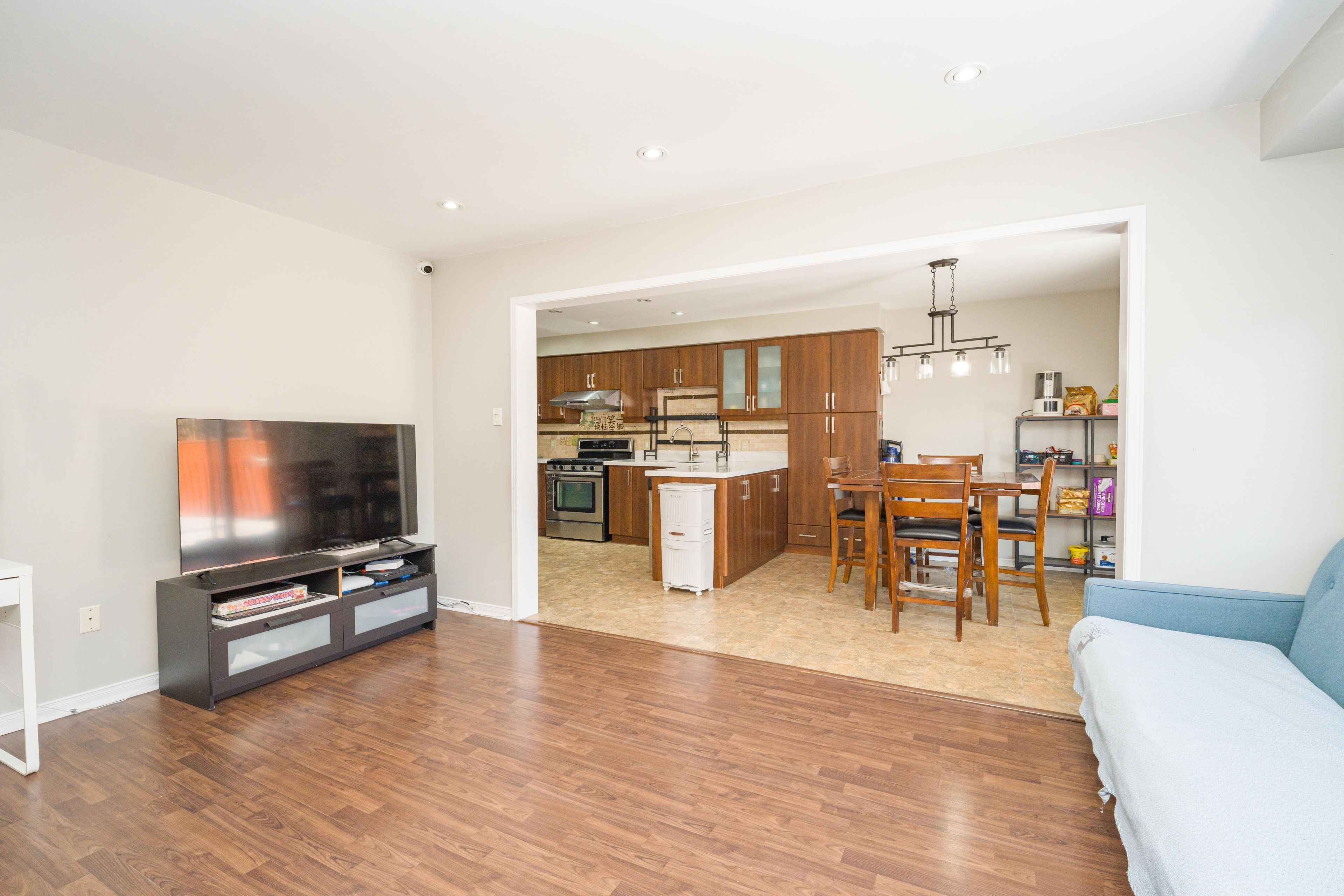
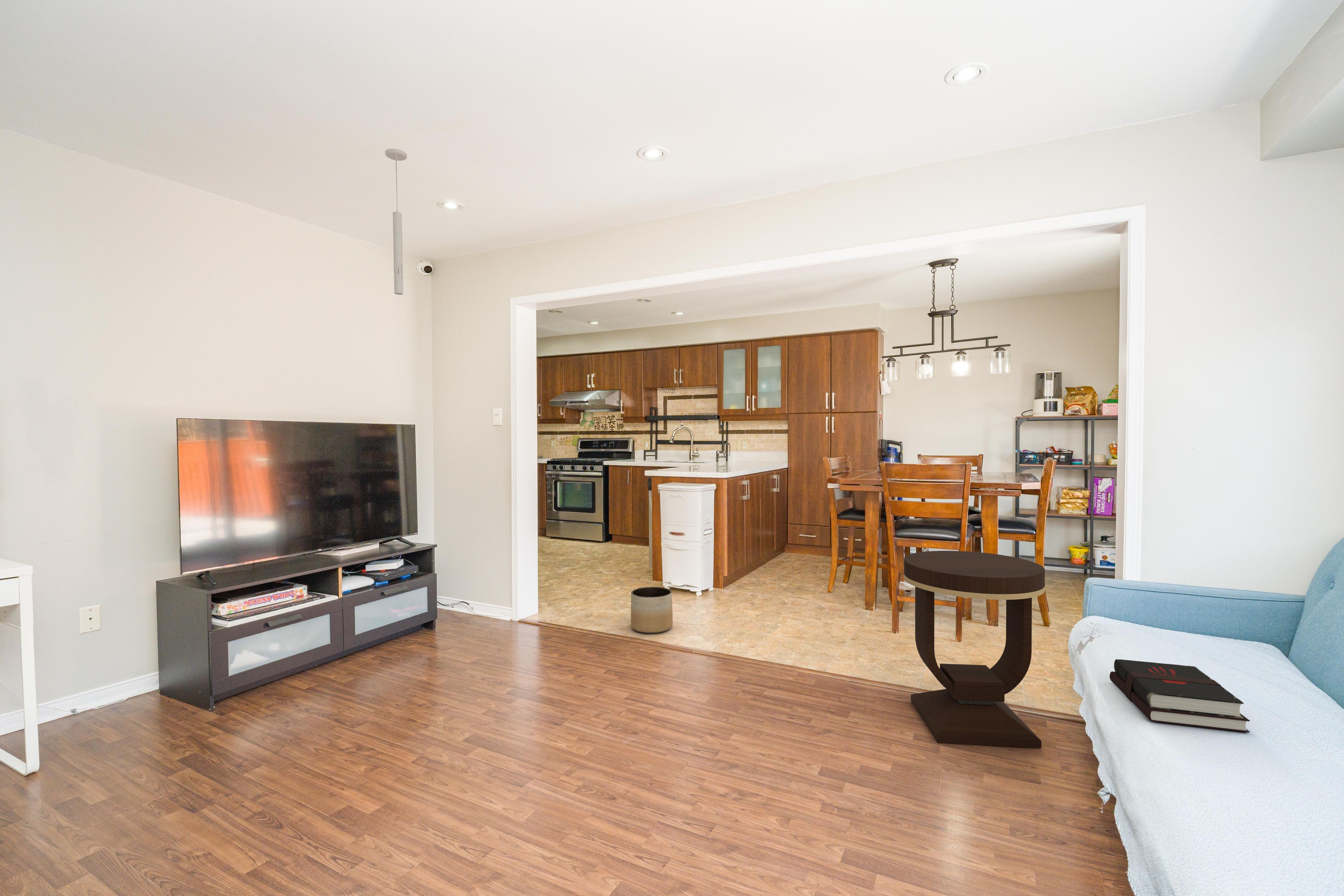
+ planter [631,587,673,634]
+ ceiling light [385,148,407,295]
+ side table [904,551,1045,749]
+ hardback book [1109,659,1250,733]
